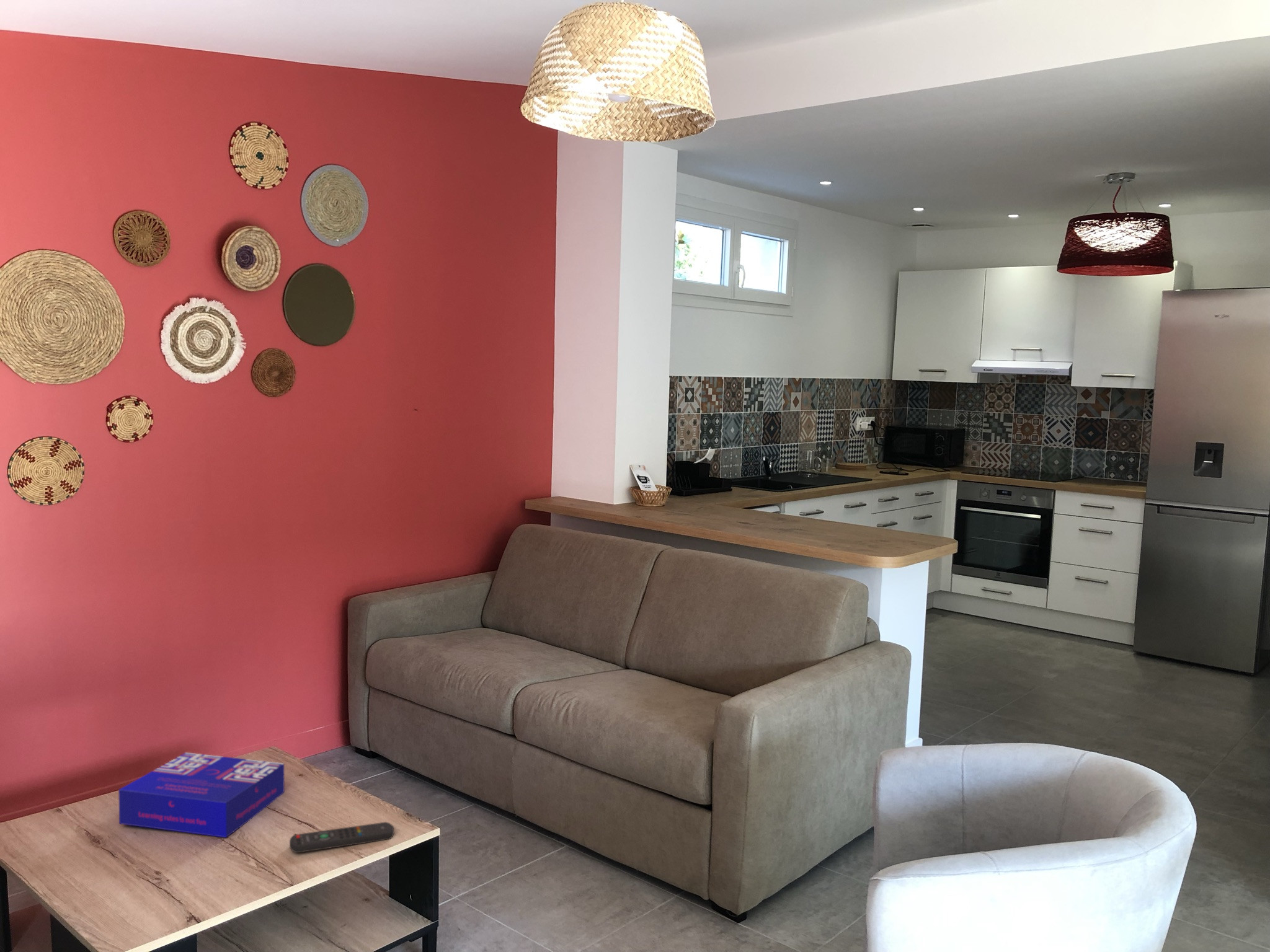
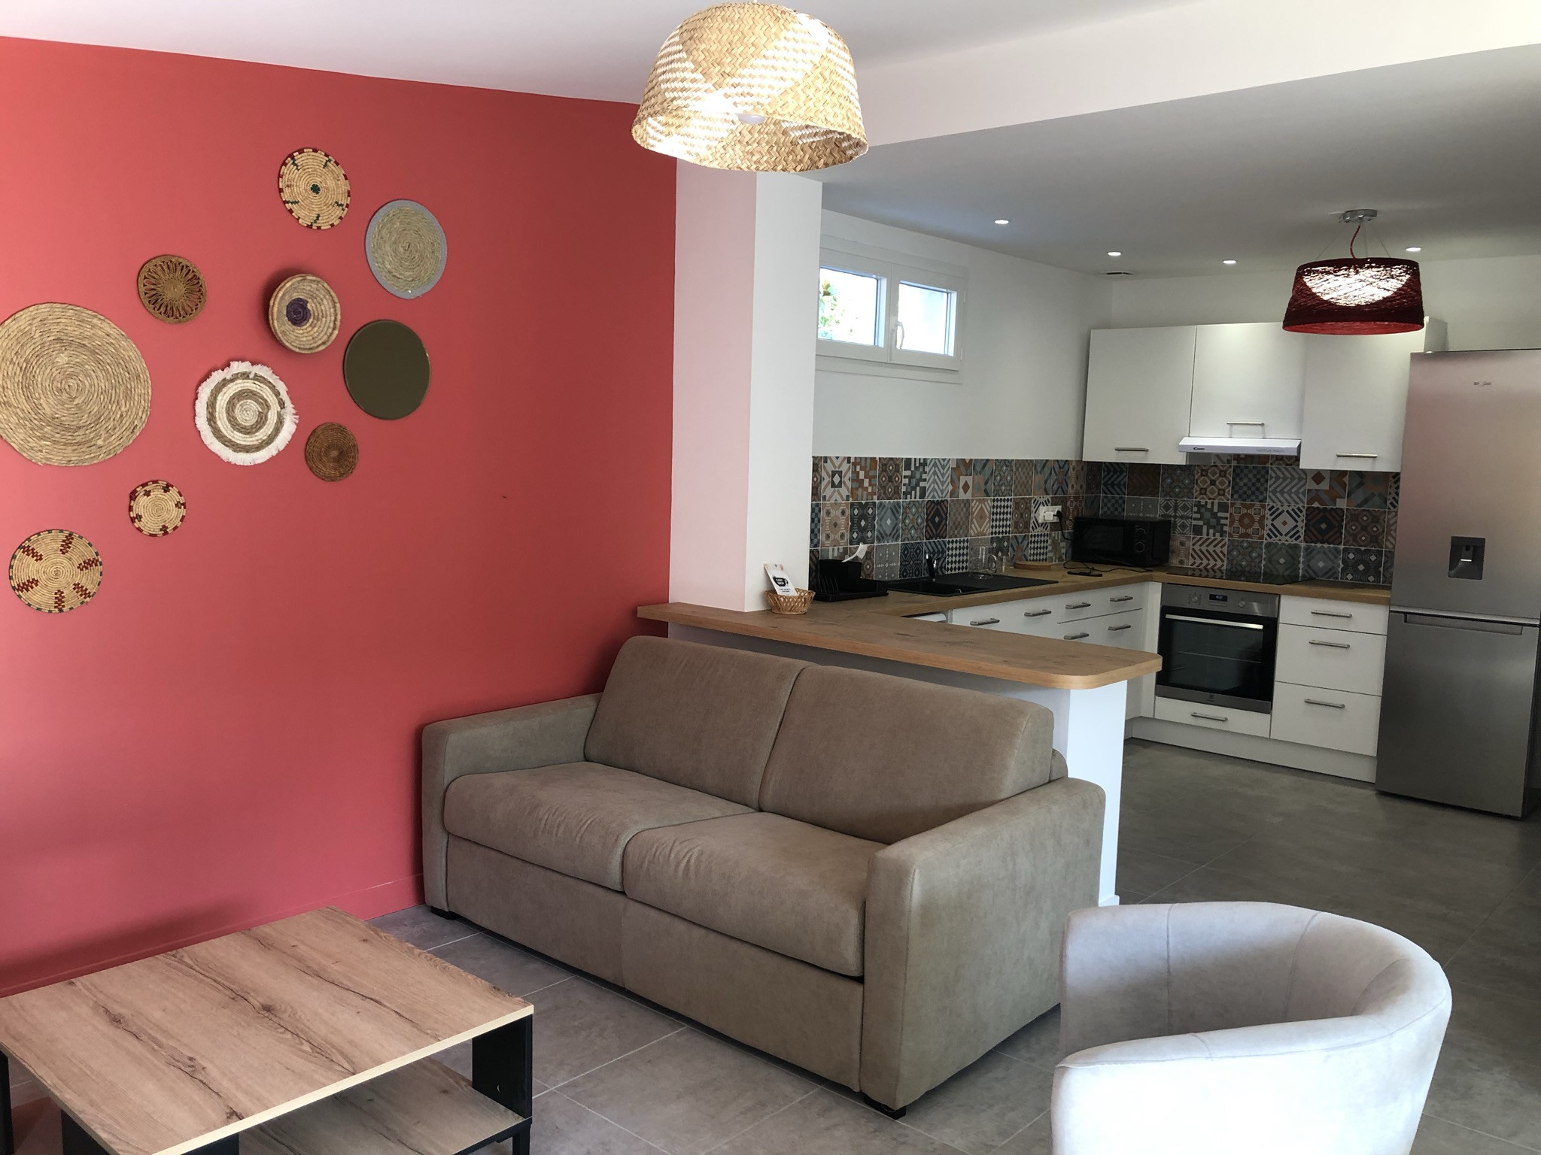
- remote control [289,821,394,853]
- board game [118,752,285,838]
